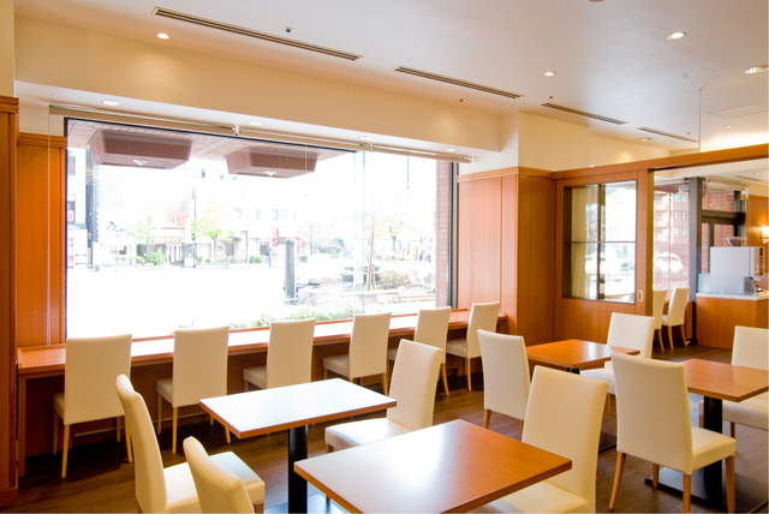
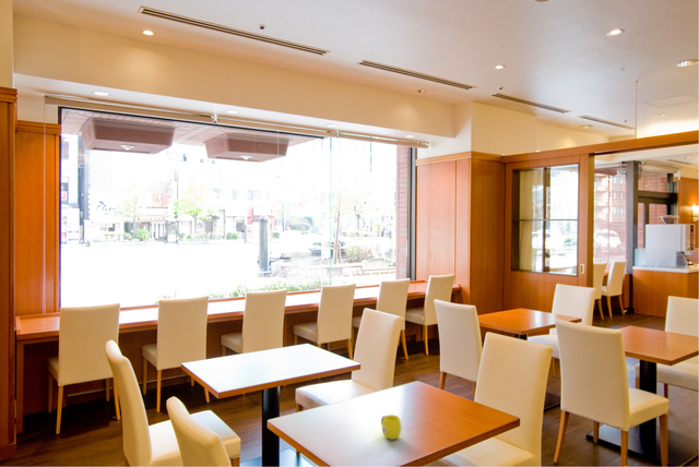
+ cup [380,414,402,441]
